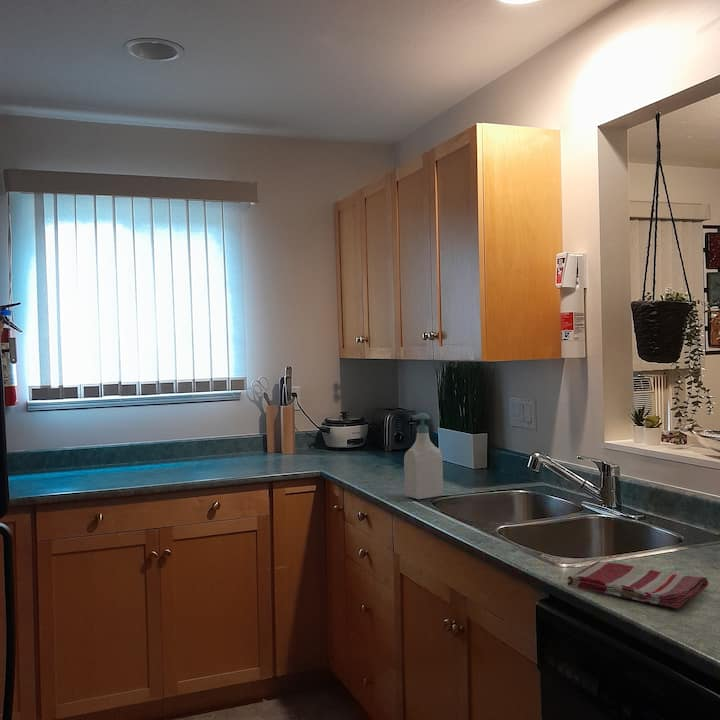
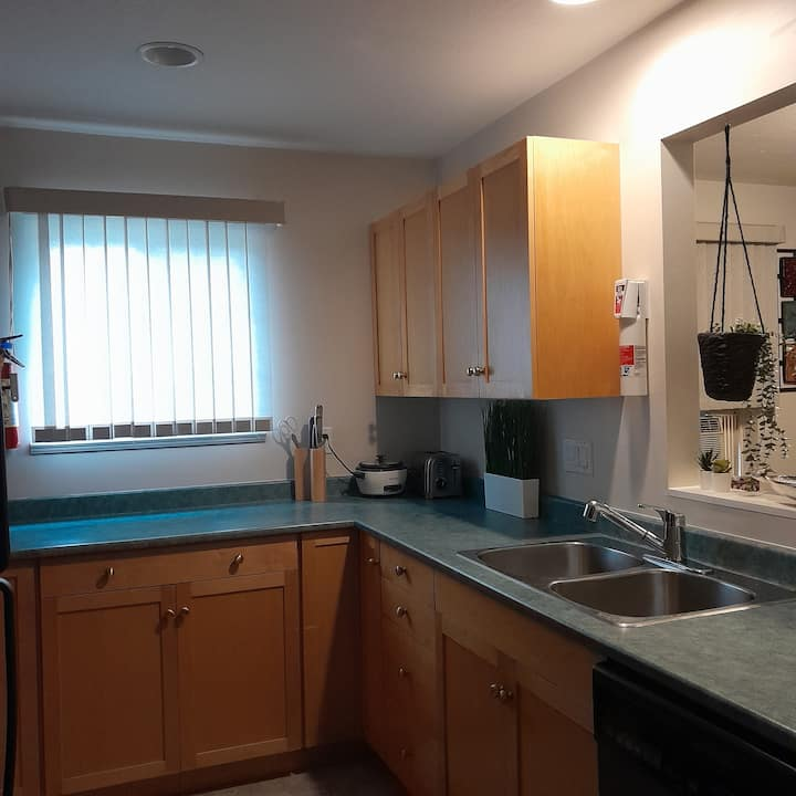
- soap bottle [403,412,444,500]
- dish towel [566,560,709,610]
